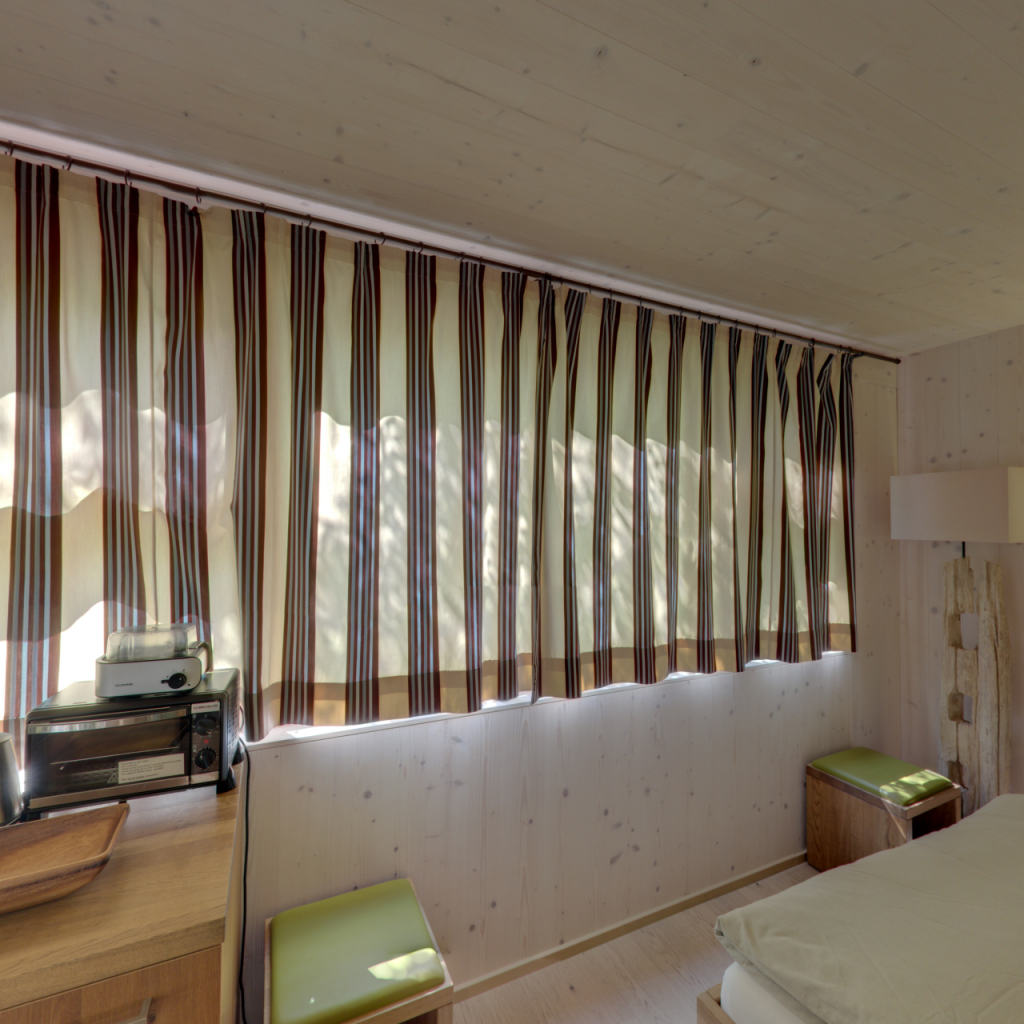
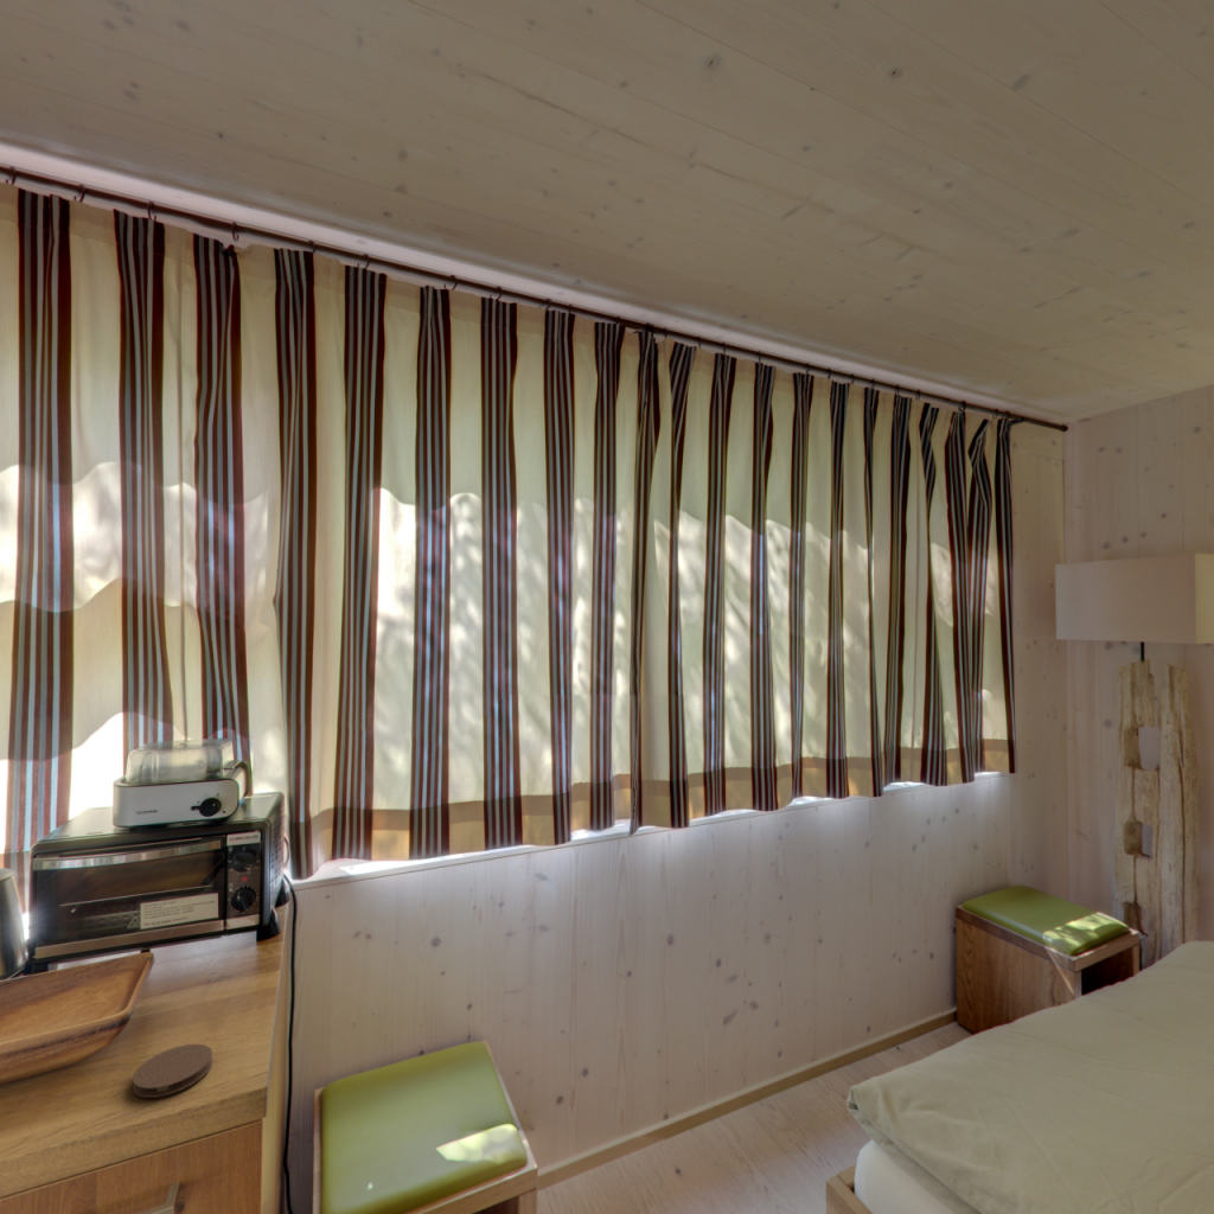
+ coaster [132,1043,213,1099]
